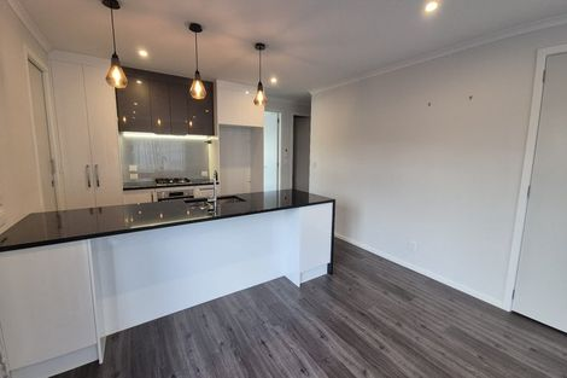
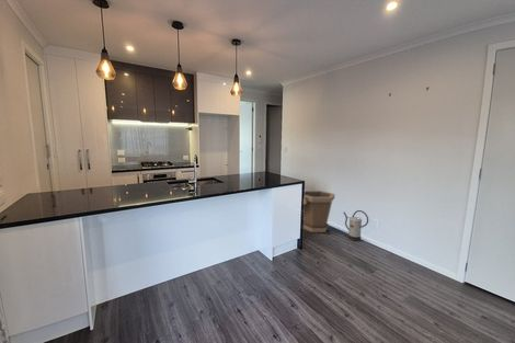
+ watering can [342,209,369,242]
+ bucket [302,190,336,233]
